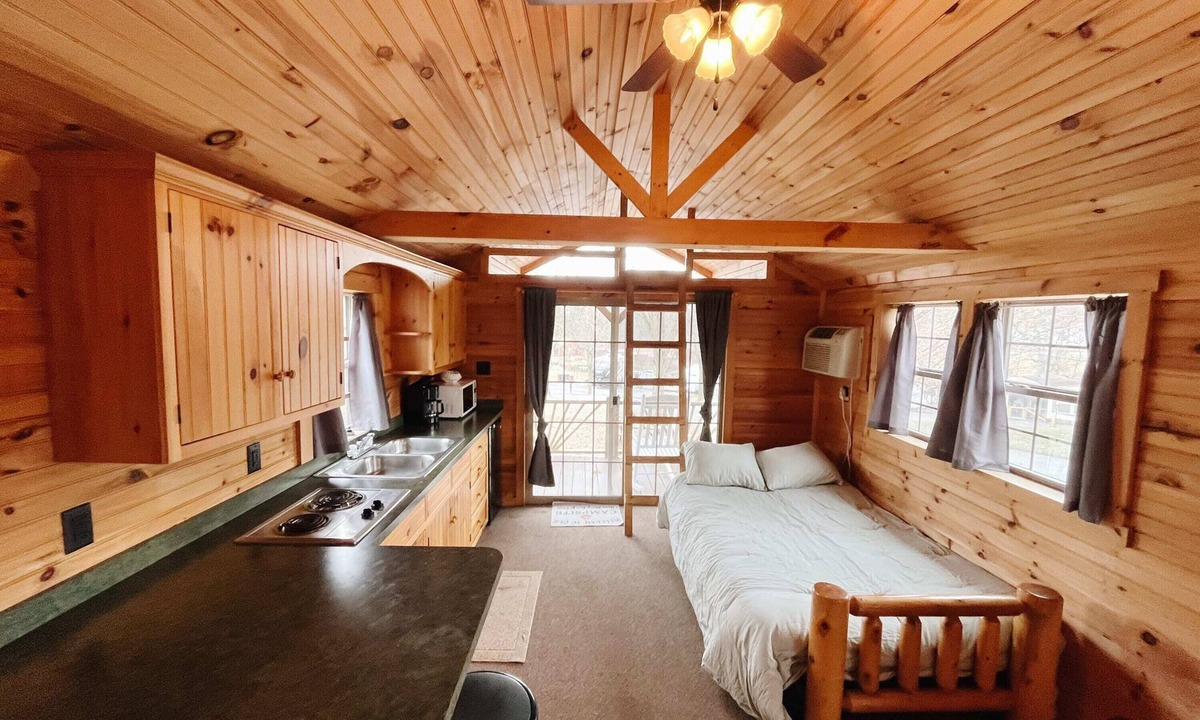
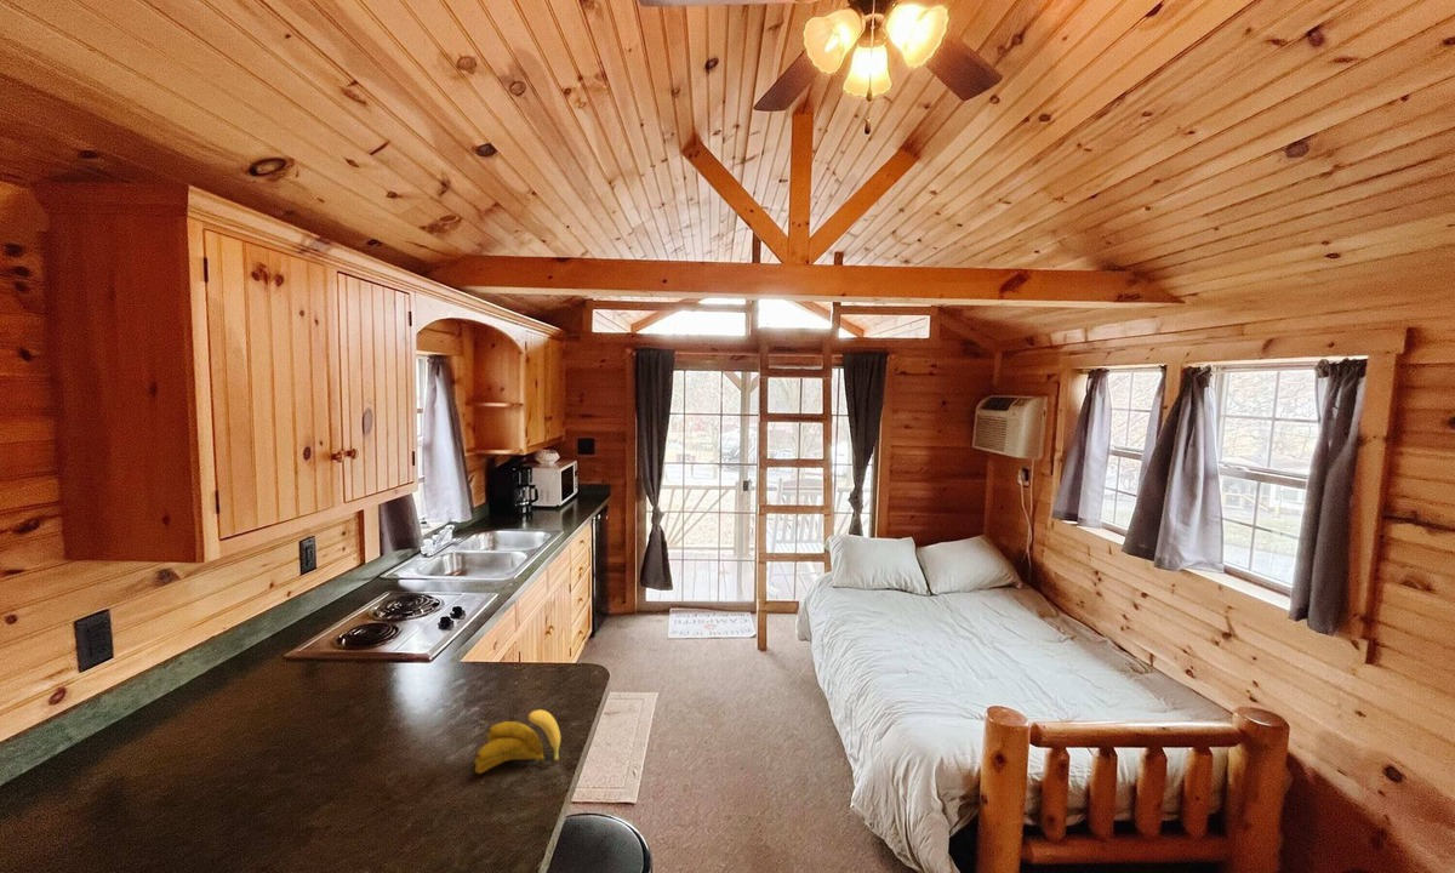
+ banana [473,708,561,775]
